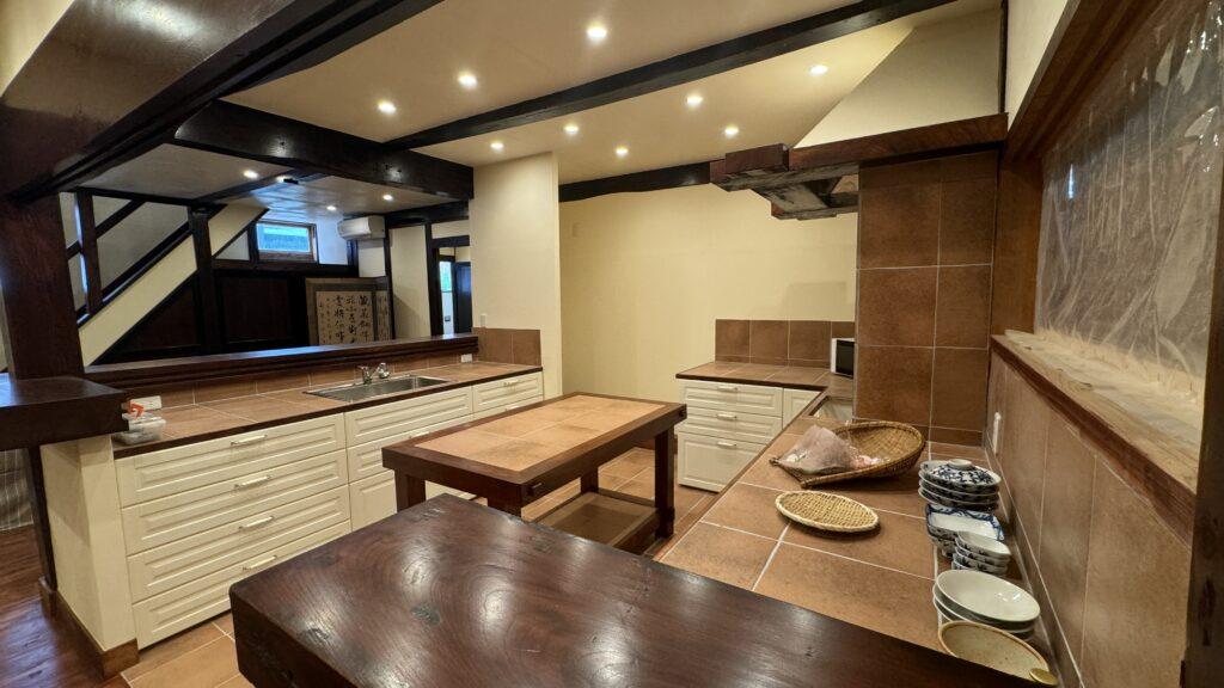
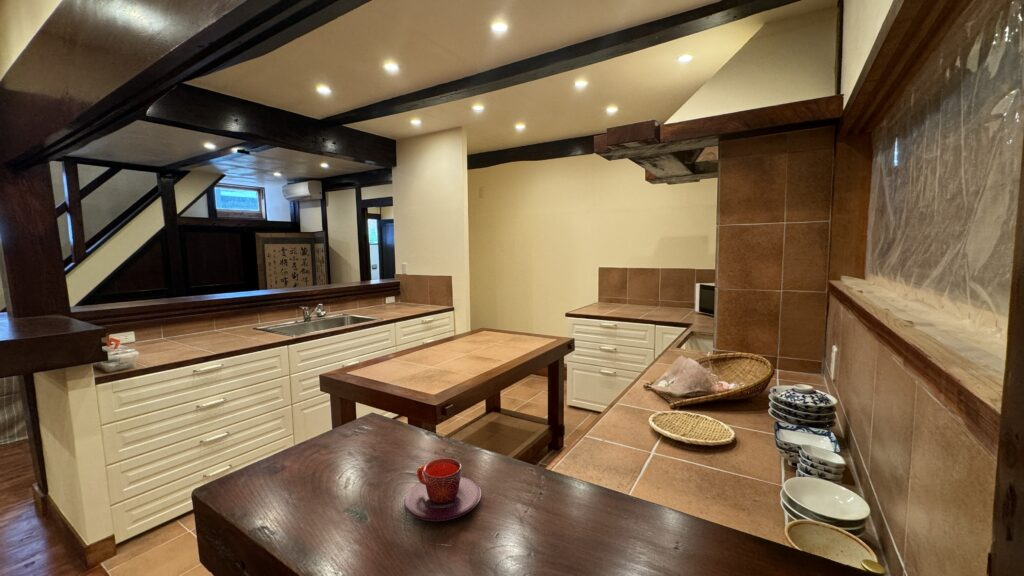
+ teacup [403,457,482,522]
